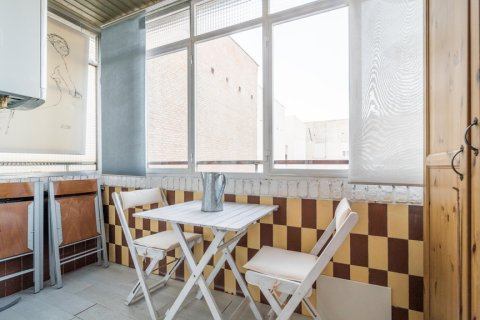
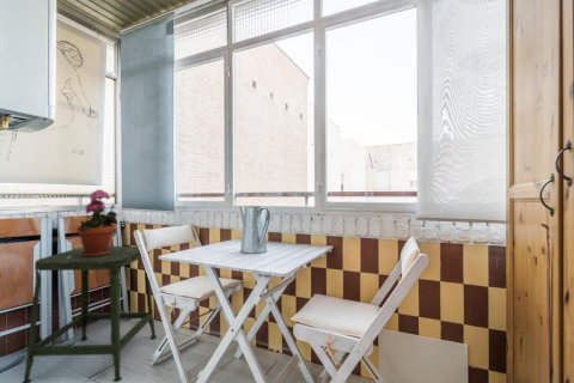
+ potted plant [75,188,120,257]
+ stool [20,245,158,383]
